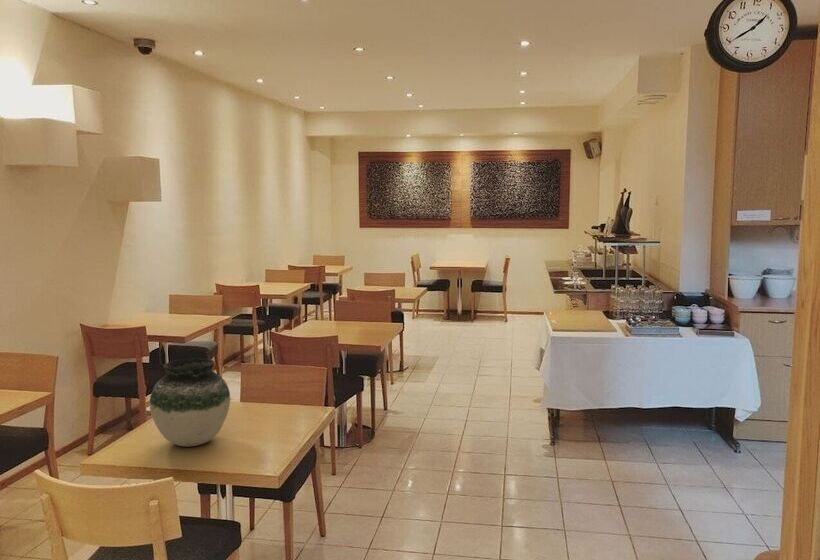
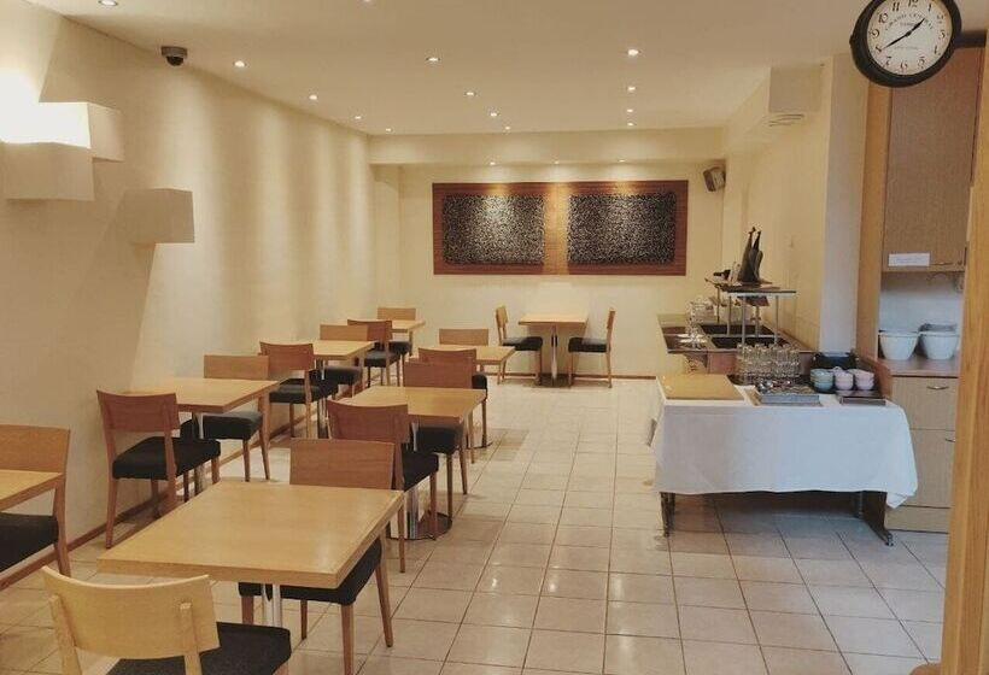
- vase [149,357,231,448]
